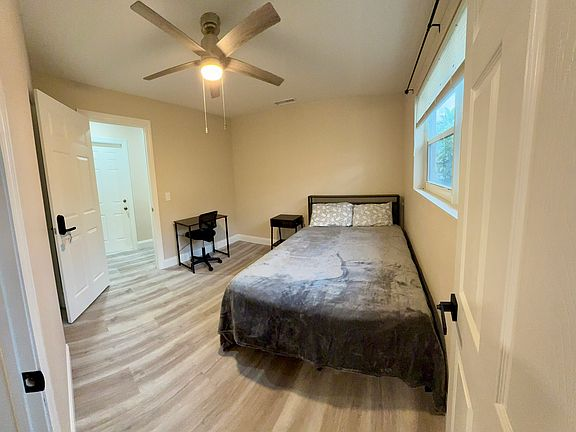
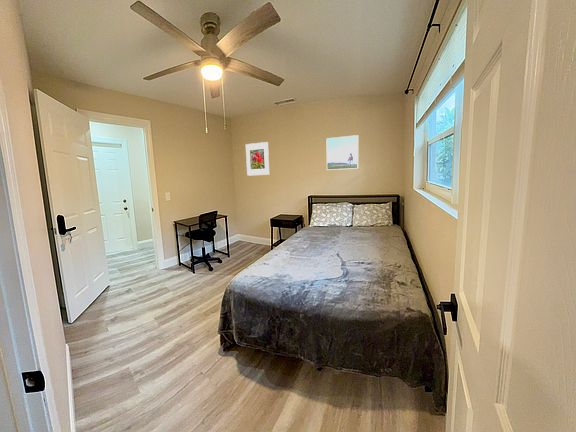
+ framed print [245,141,270,177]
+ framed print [325,134,359,171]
